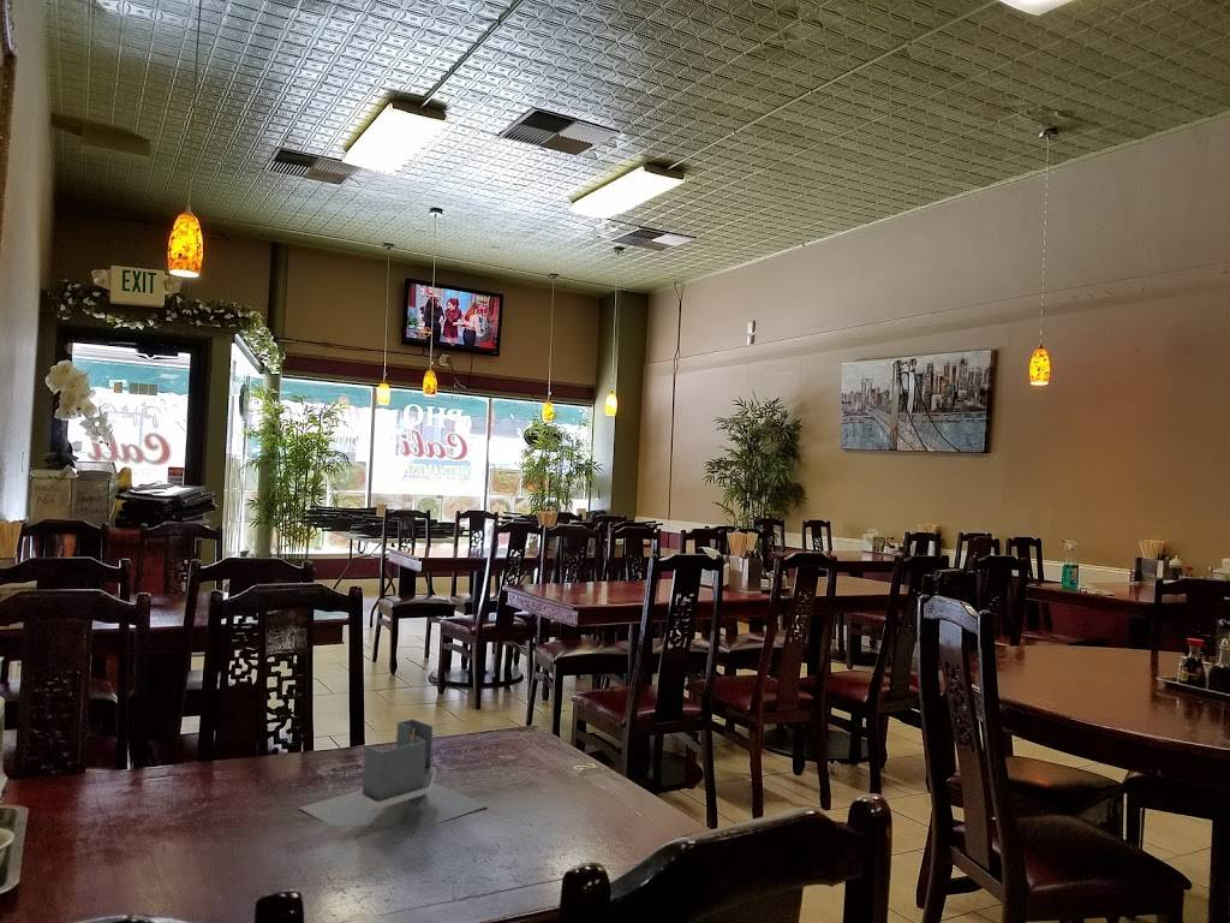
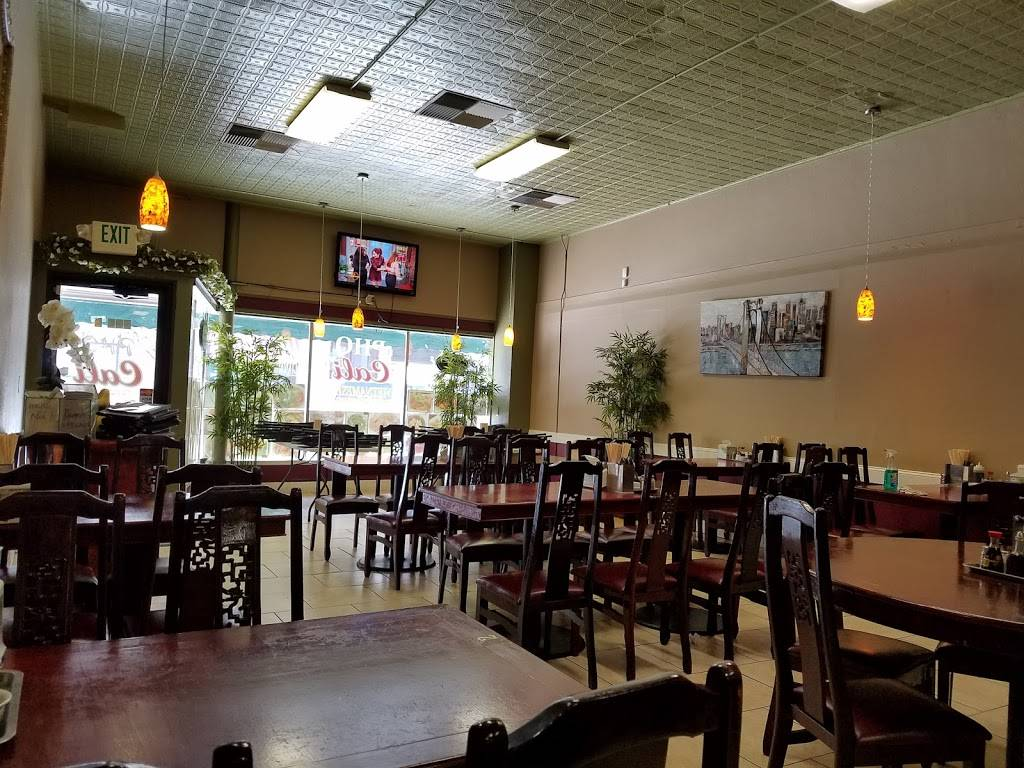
- utensil holder [298,717,489,828]
